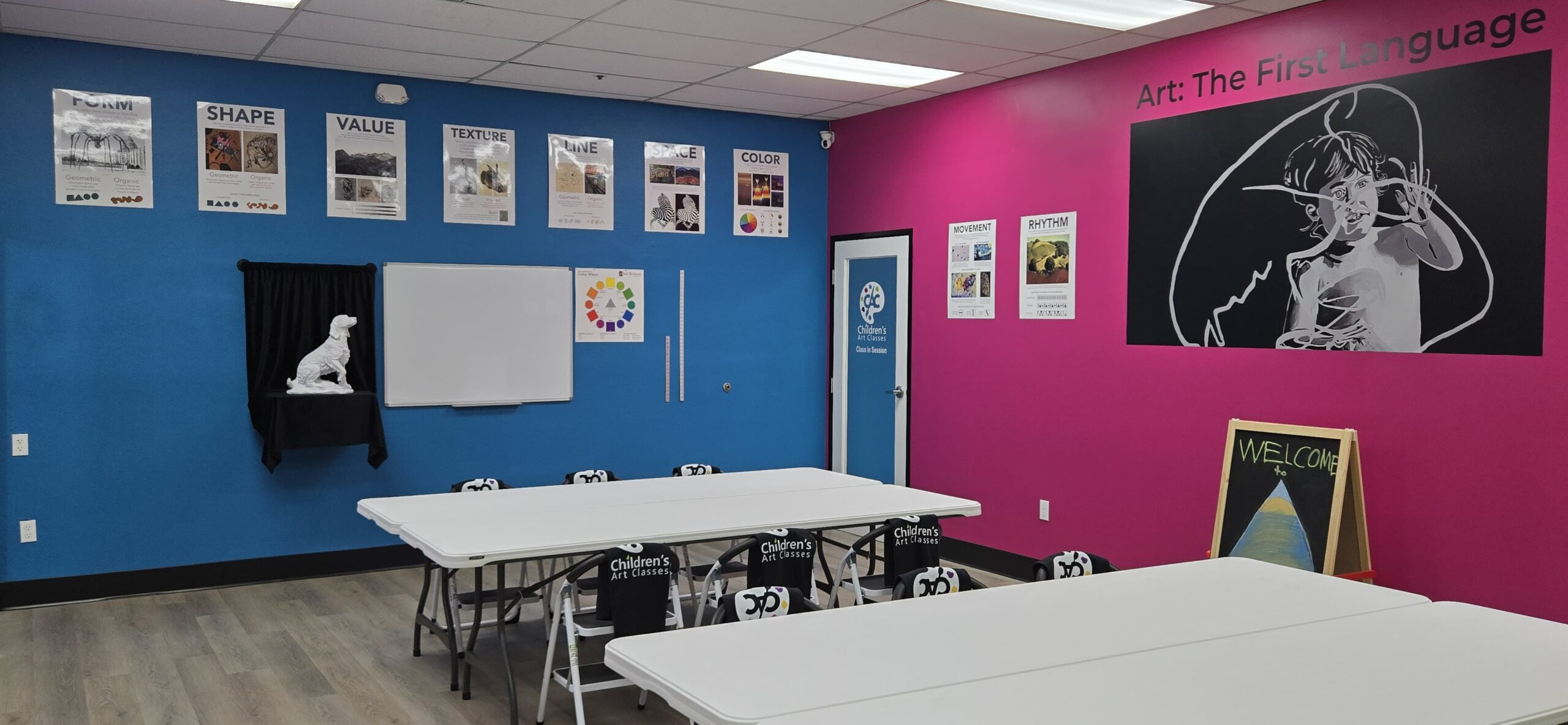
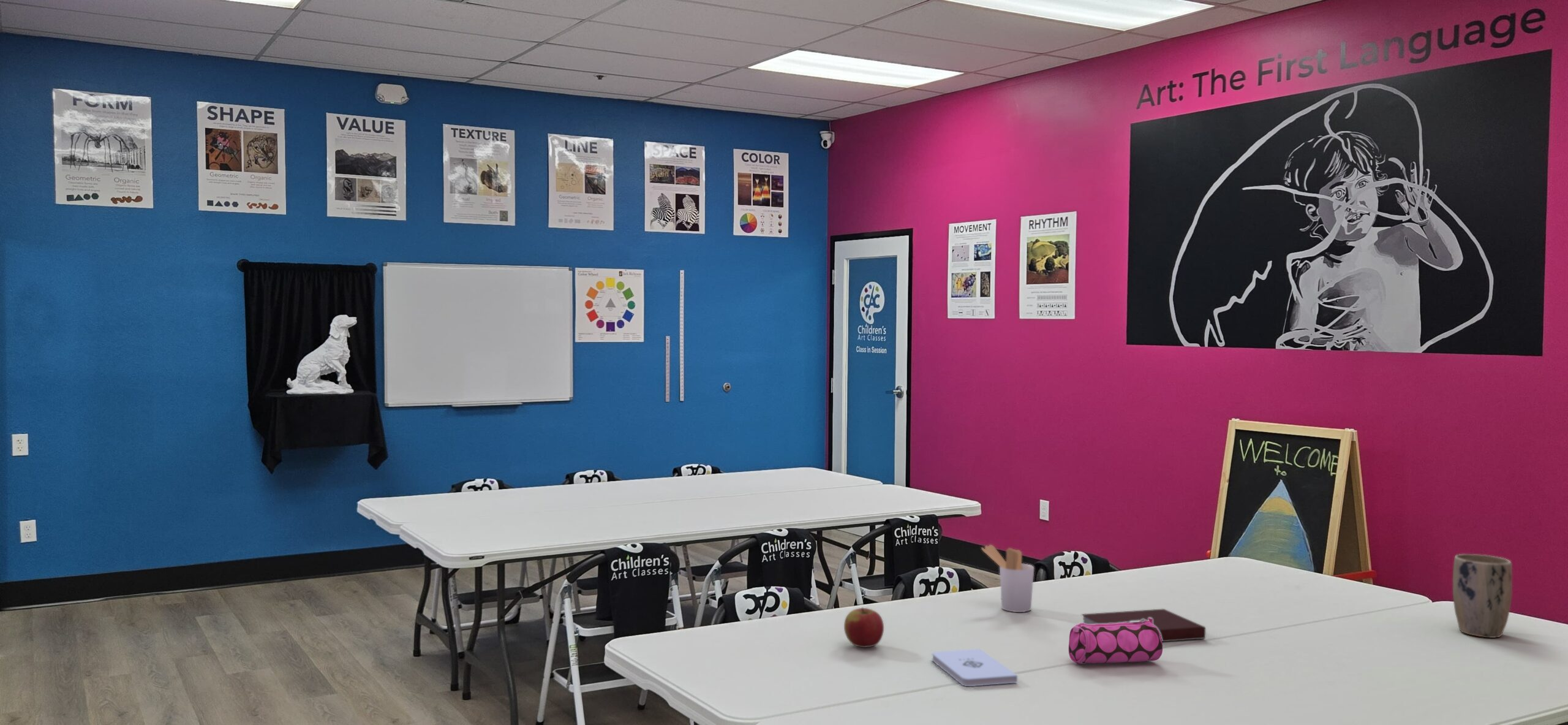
+ apple [843,607,884,648]
+ plant pot [1452,553,1513,639]
+ utensil holder [981,544,1035,613]
+ notebook [1080,608,1206,642]
+ notepad [932,648,1018,687]
+ pencil case [1068,618,1163,664]
